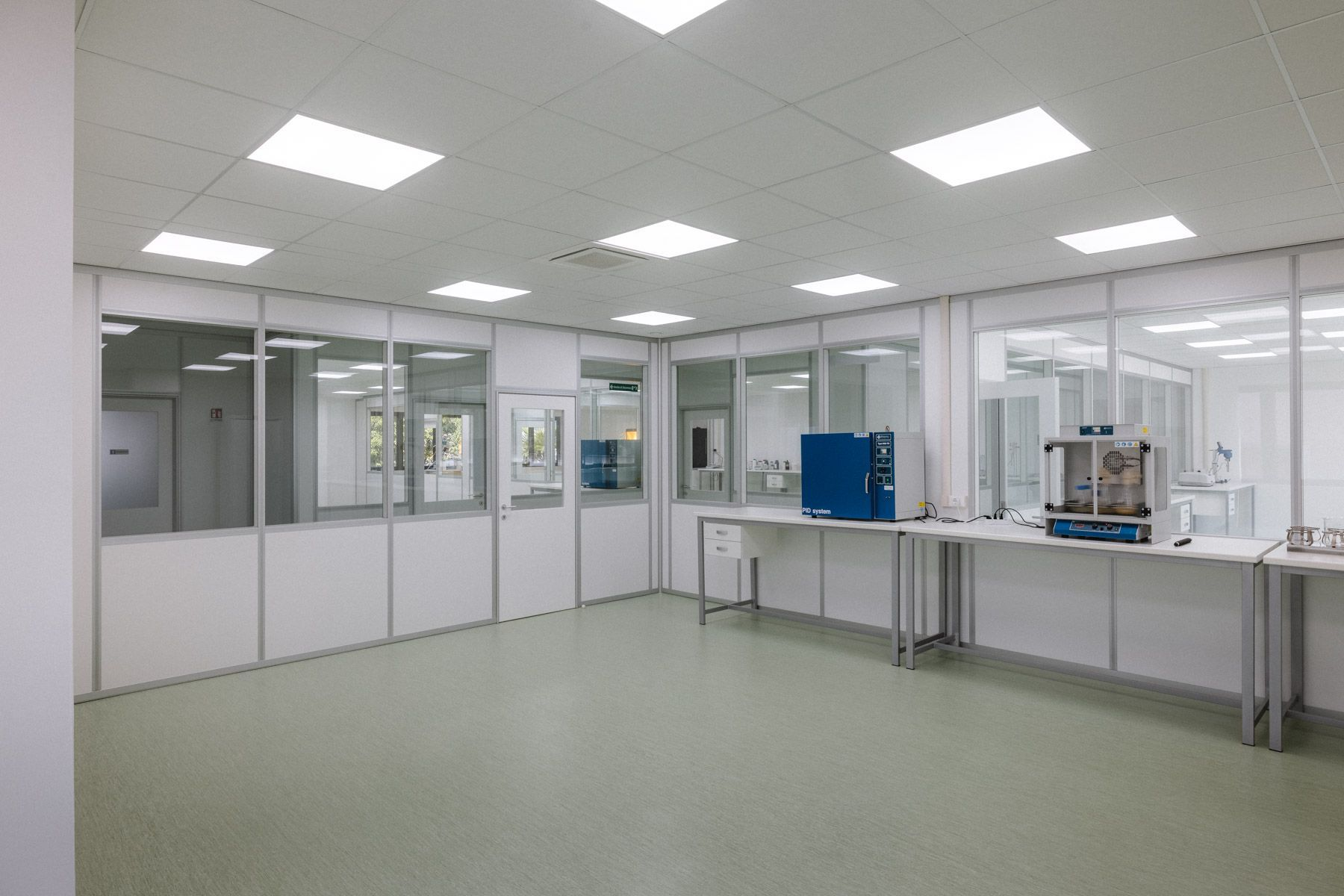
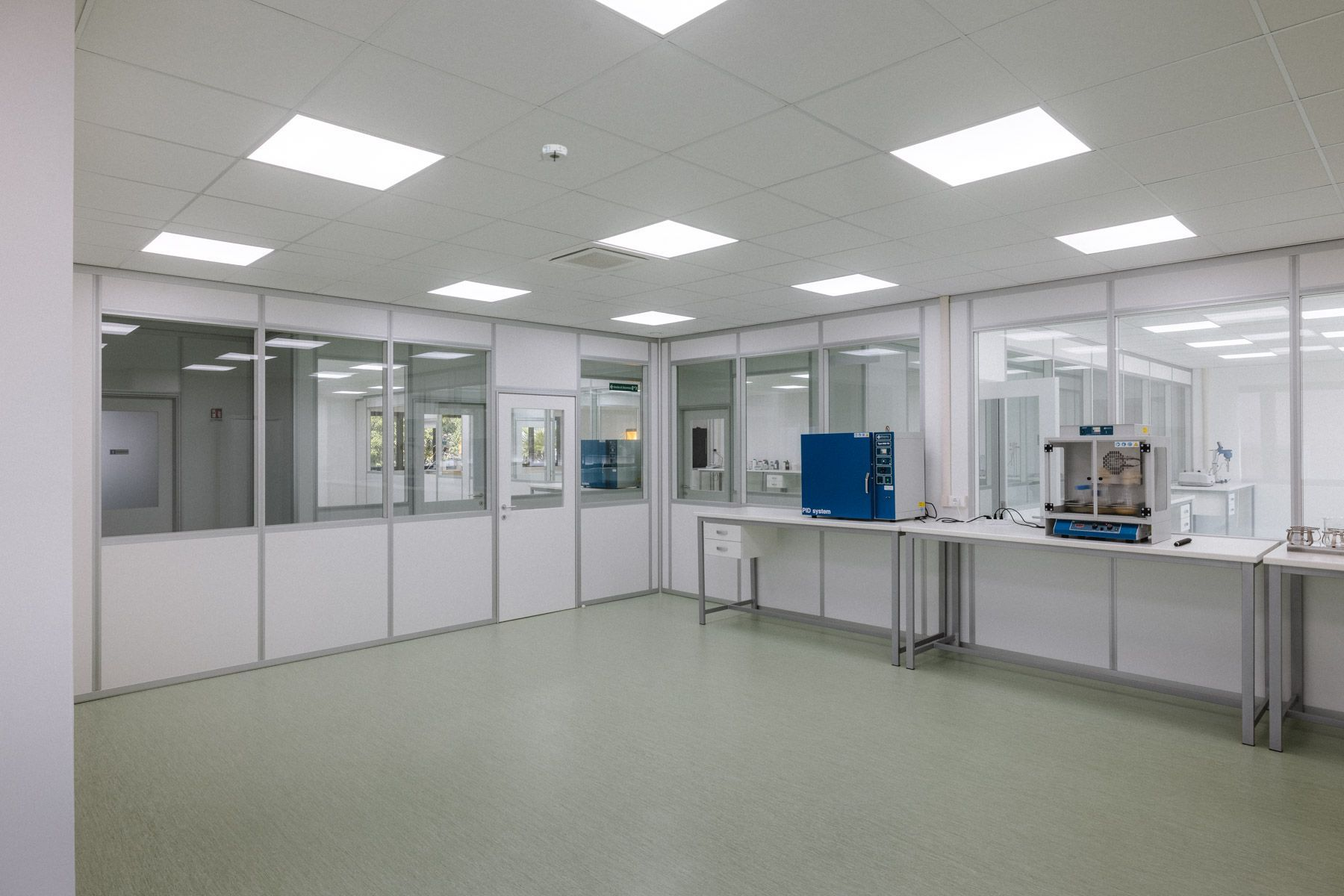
+ smoke detector [538,143,570,163]
